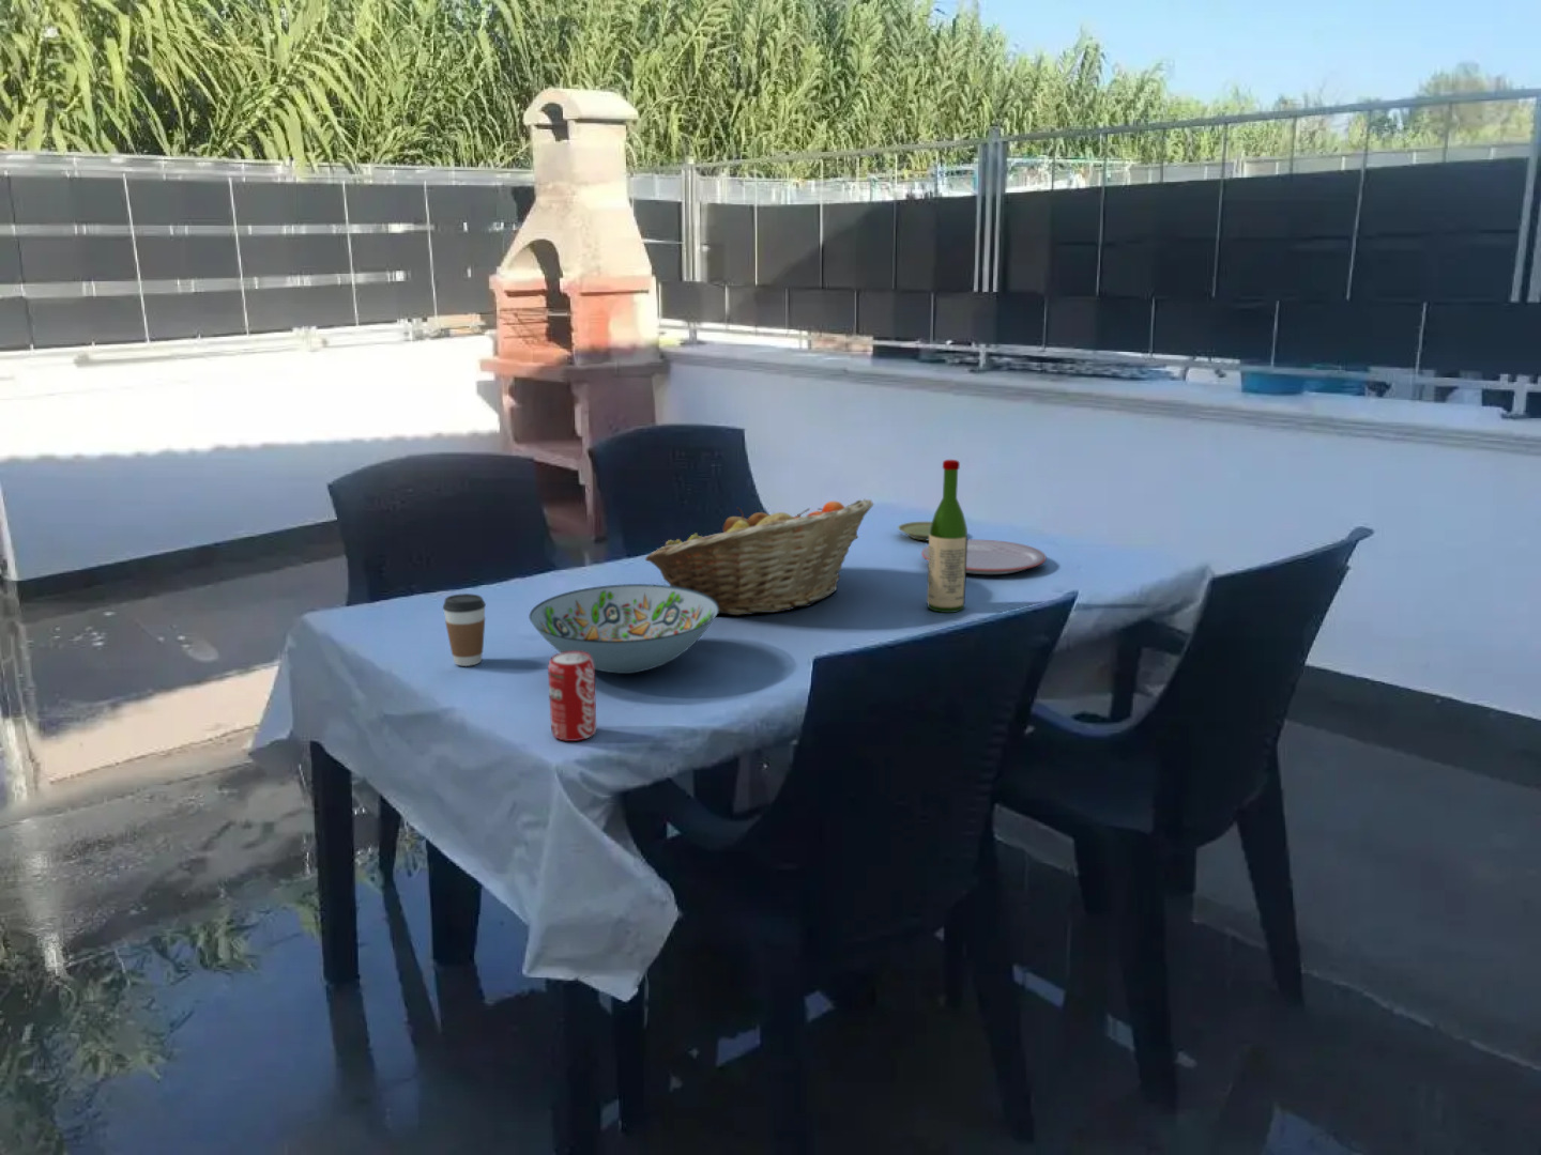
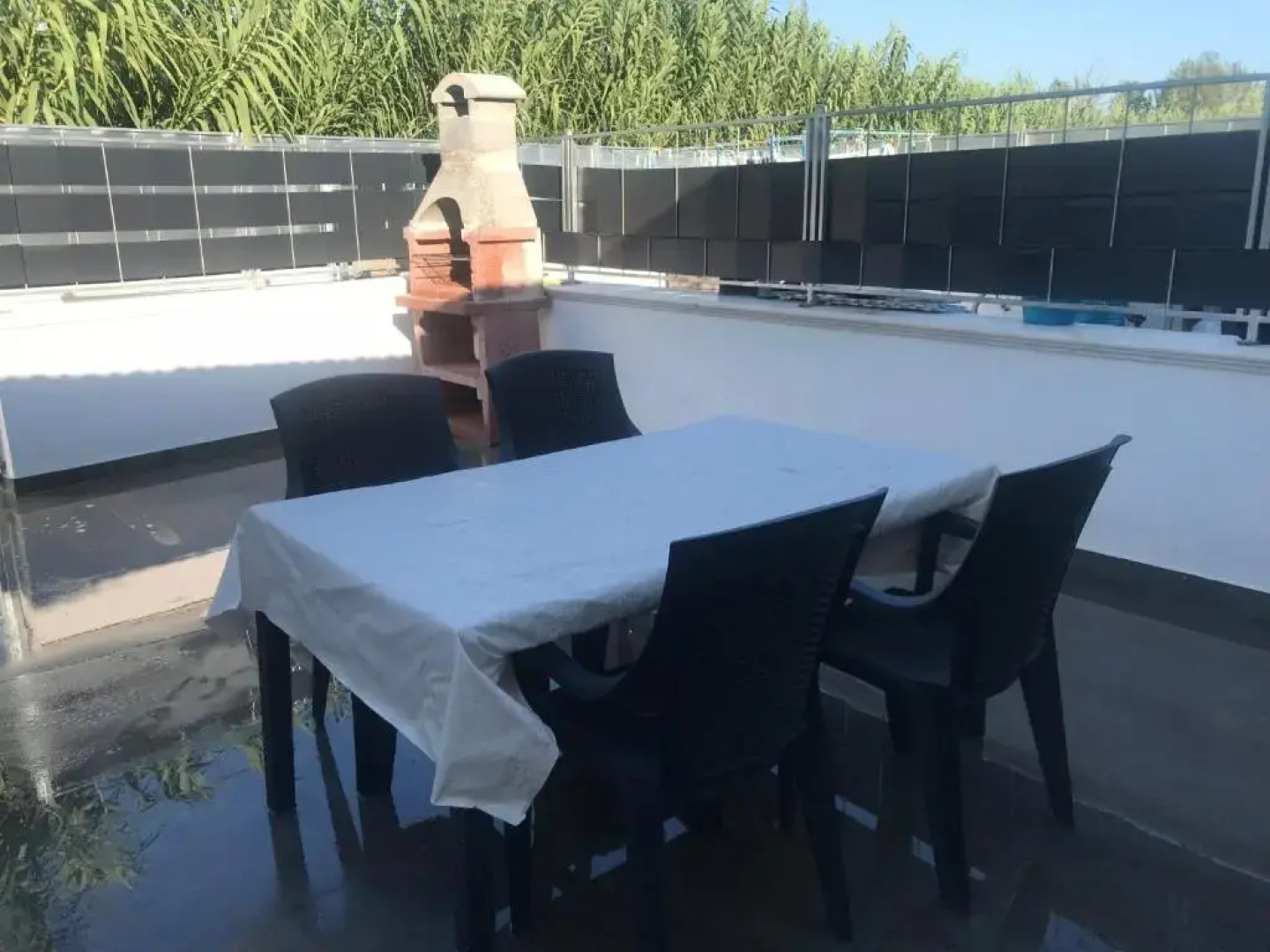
- plate [920,539,1047,575]
- coffee cup [442,592,487,667]
- fruit basket [644,499,875,616]
- beverage can [547,652,597,742]
- wine bottle [926,459,968,614]
- decorative bowl [529,582,720,675]
- plate [897,520,932,541]
